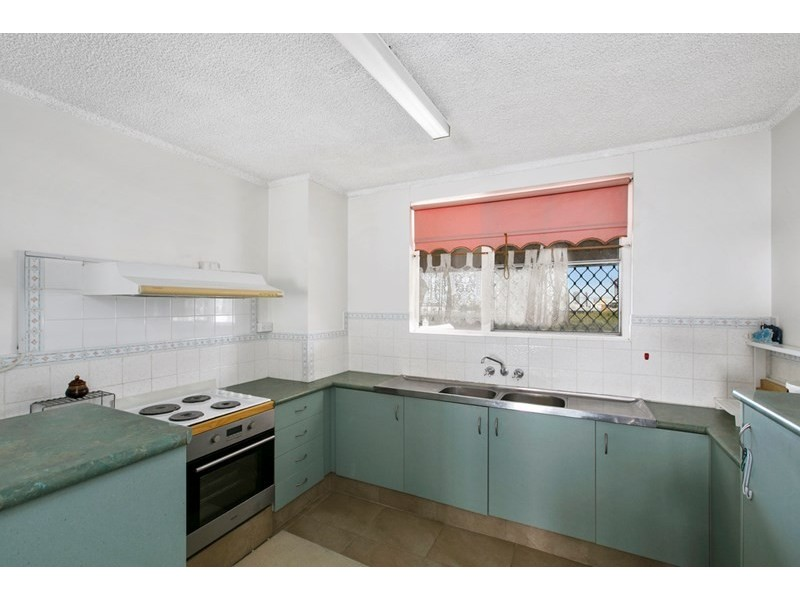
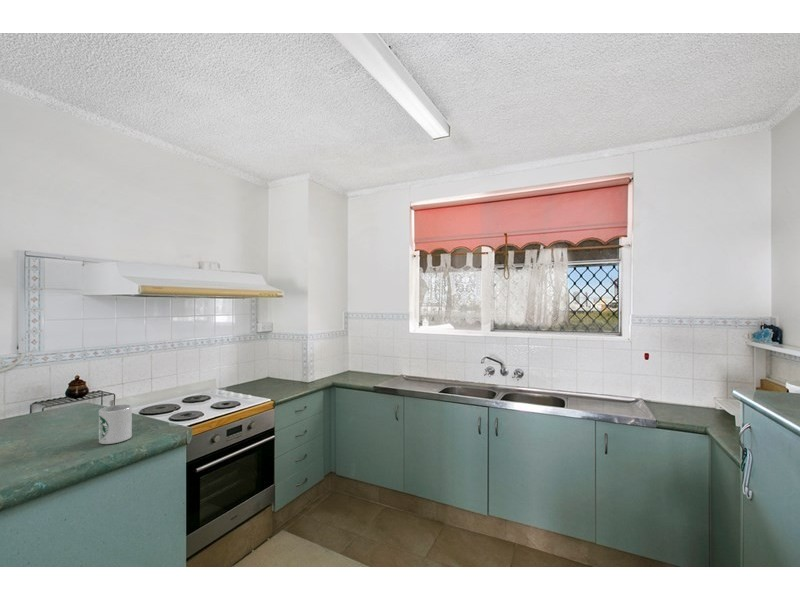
+ mug [98,404,133,445]
